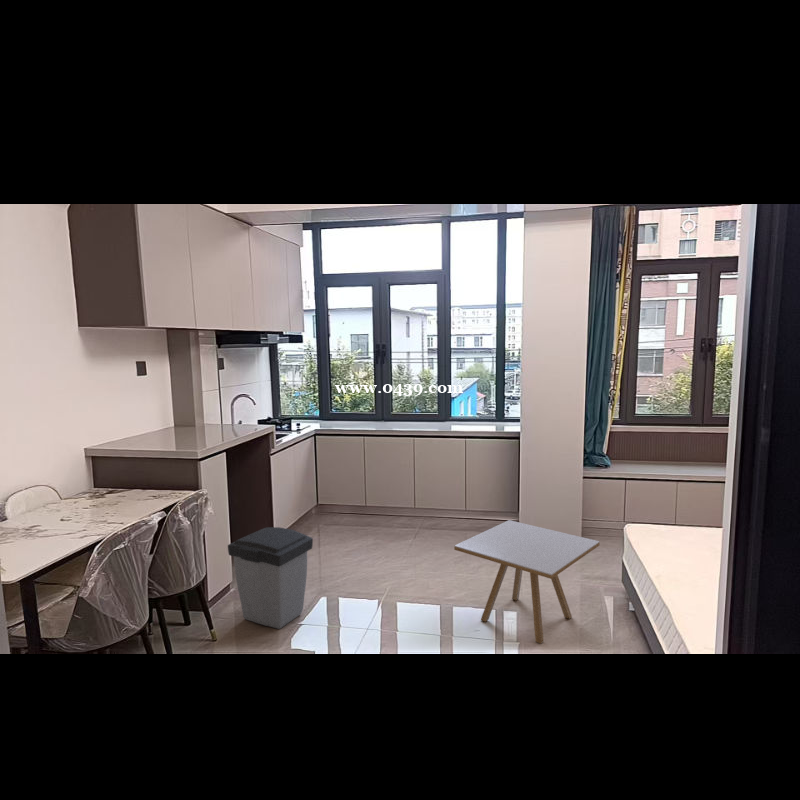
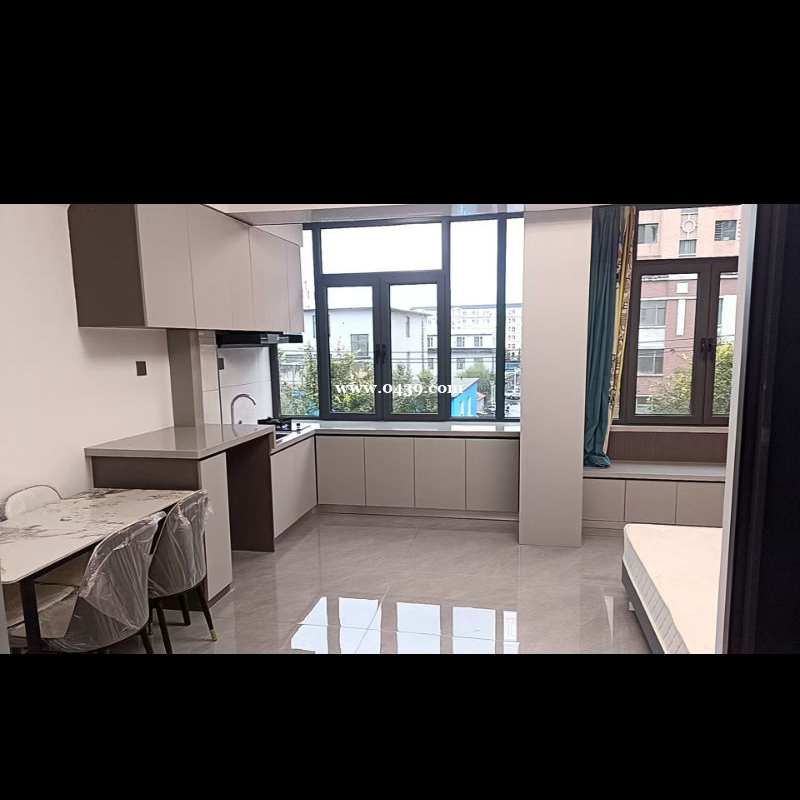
- side table [453,519,601,644]
- trash can [227,526,314,630]
